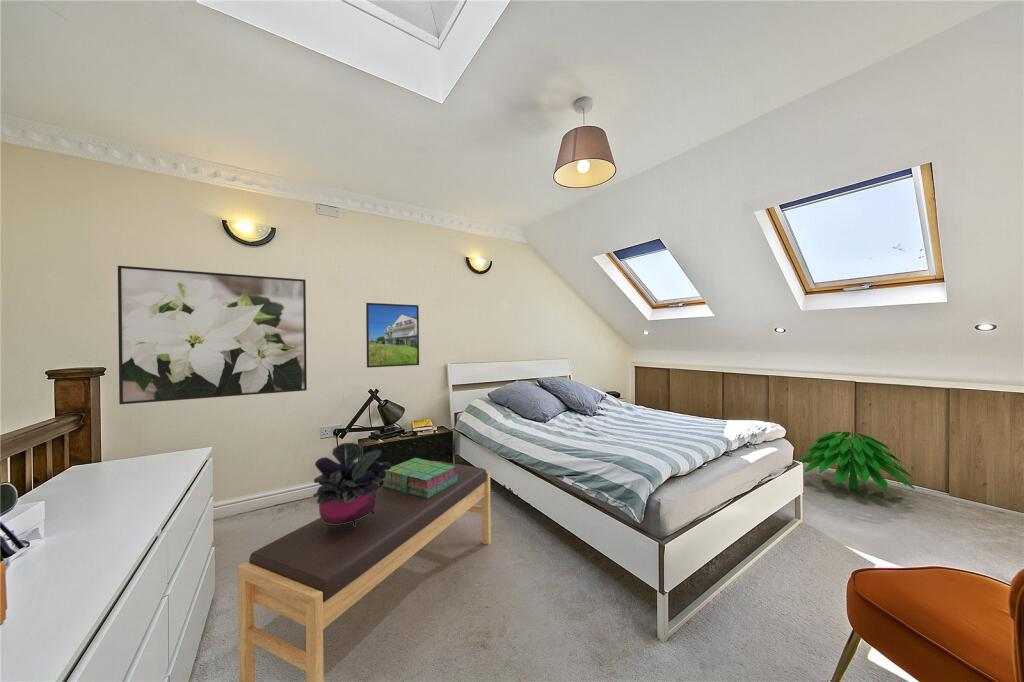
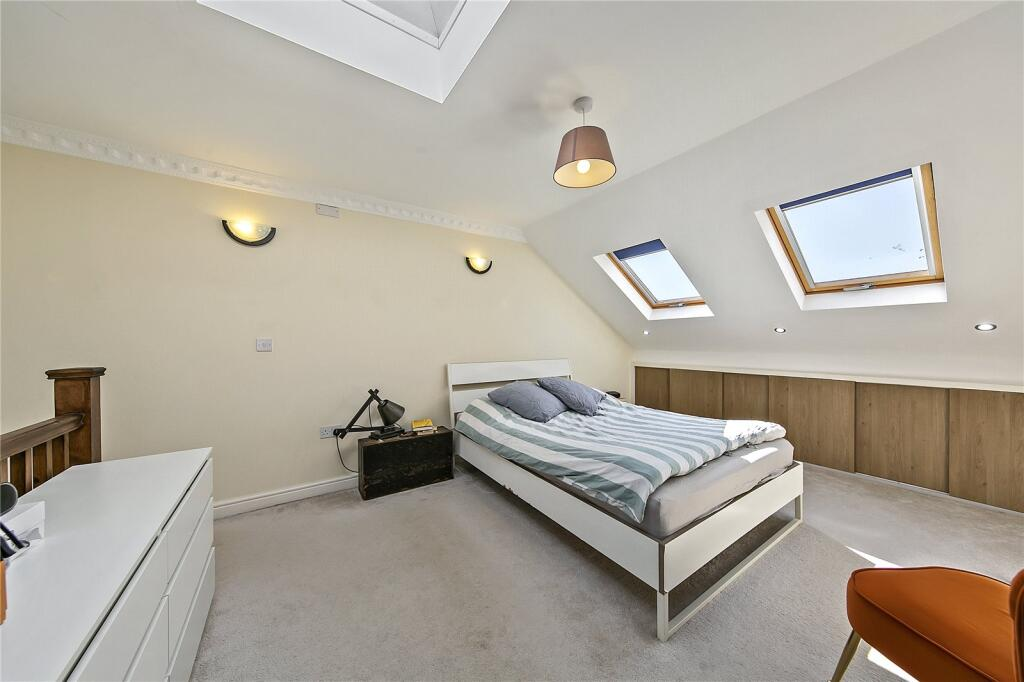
- potted plant [312,442,392,527]
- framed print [117,265,308,405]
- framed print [365,302,420,369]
- indoor plant [798,426,915,493]
- bench [237,460,492,682]
- stack of books [381,457,459,498]
